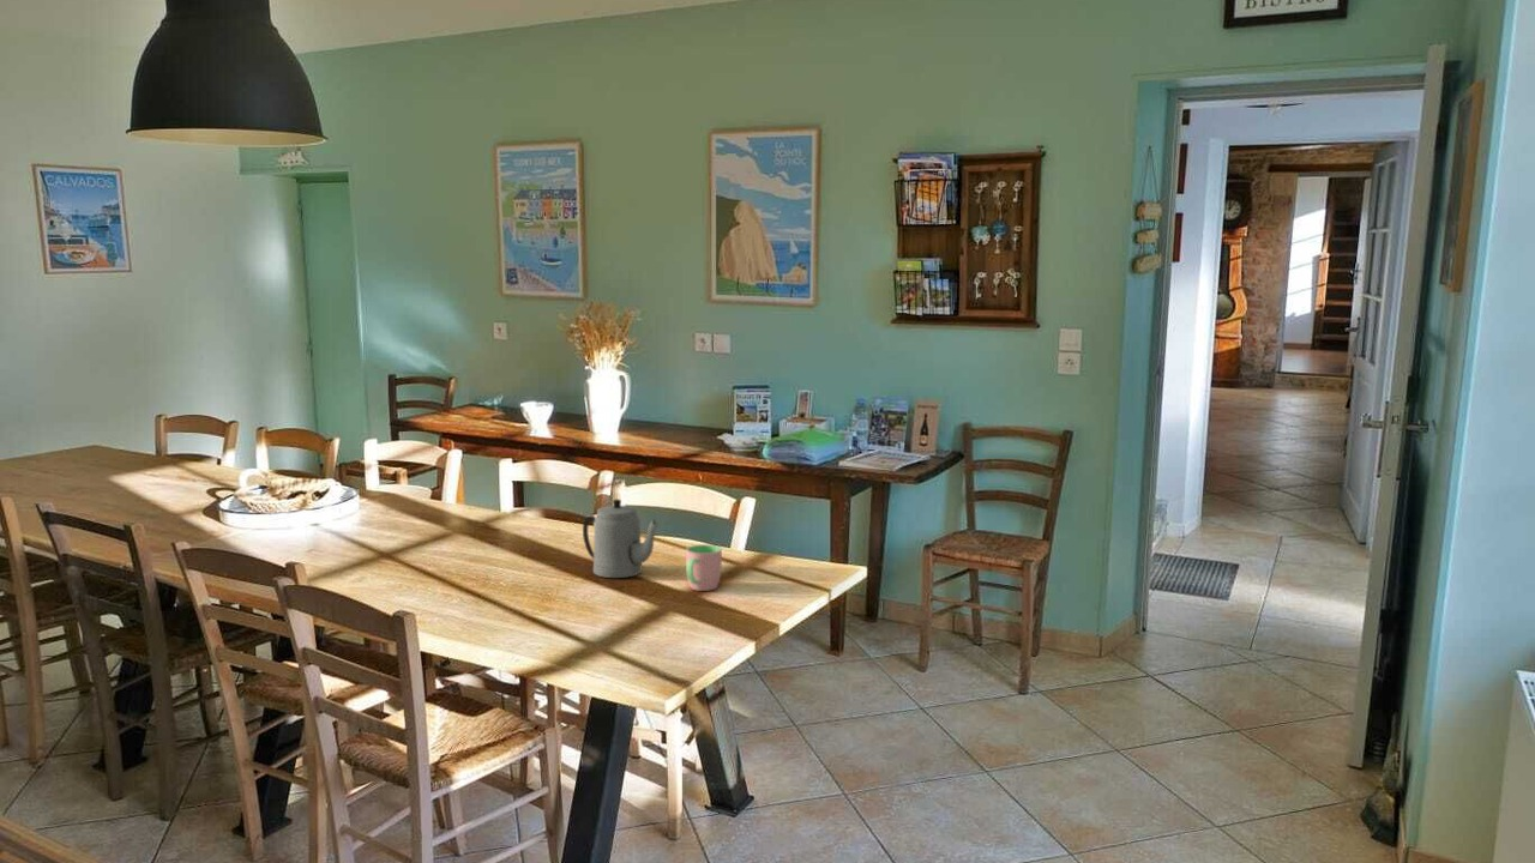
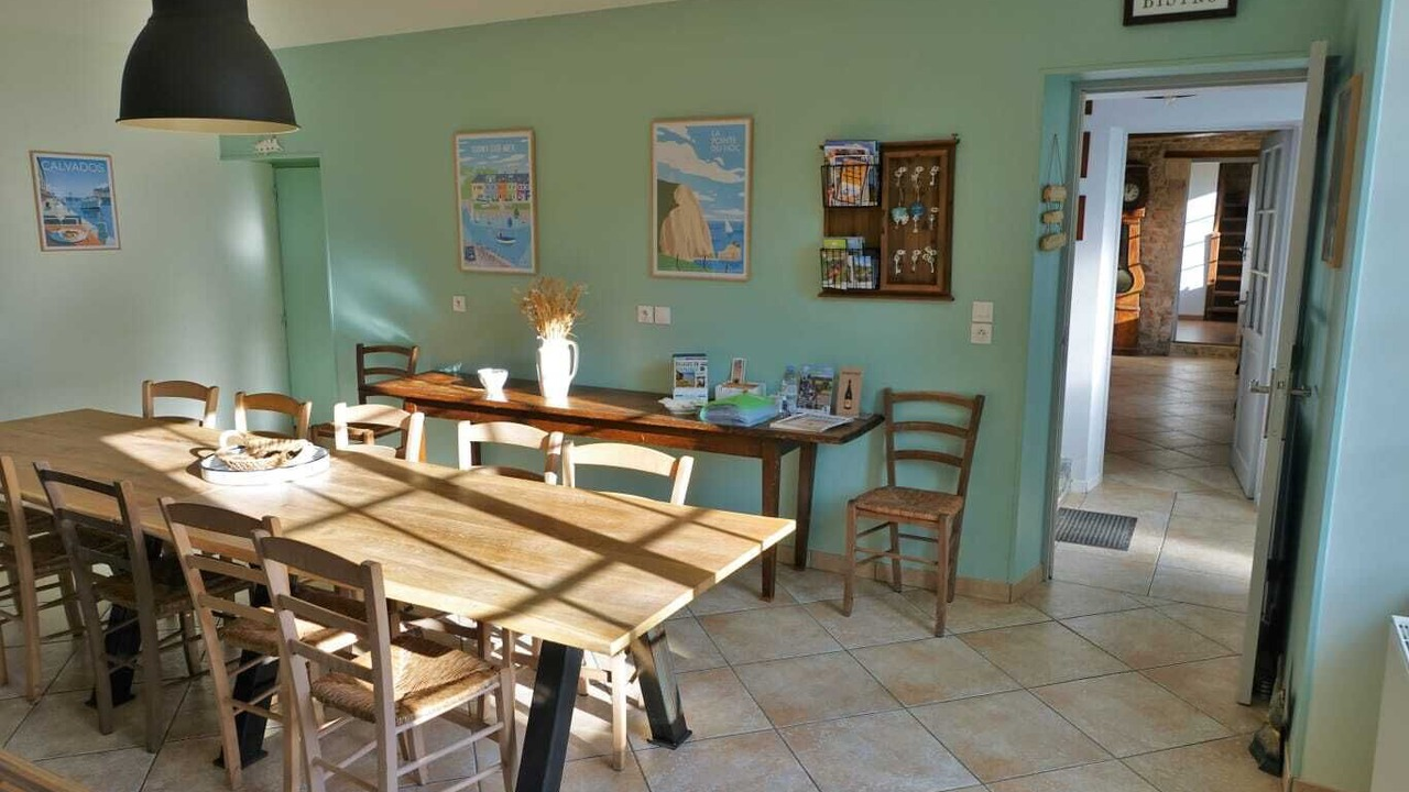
- cup [685,543,723,592]
- teapot [582,497,660,579]
